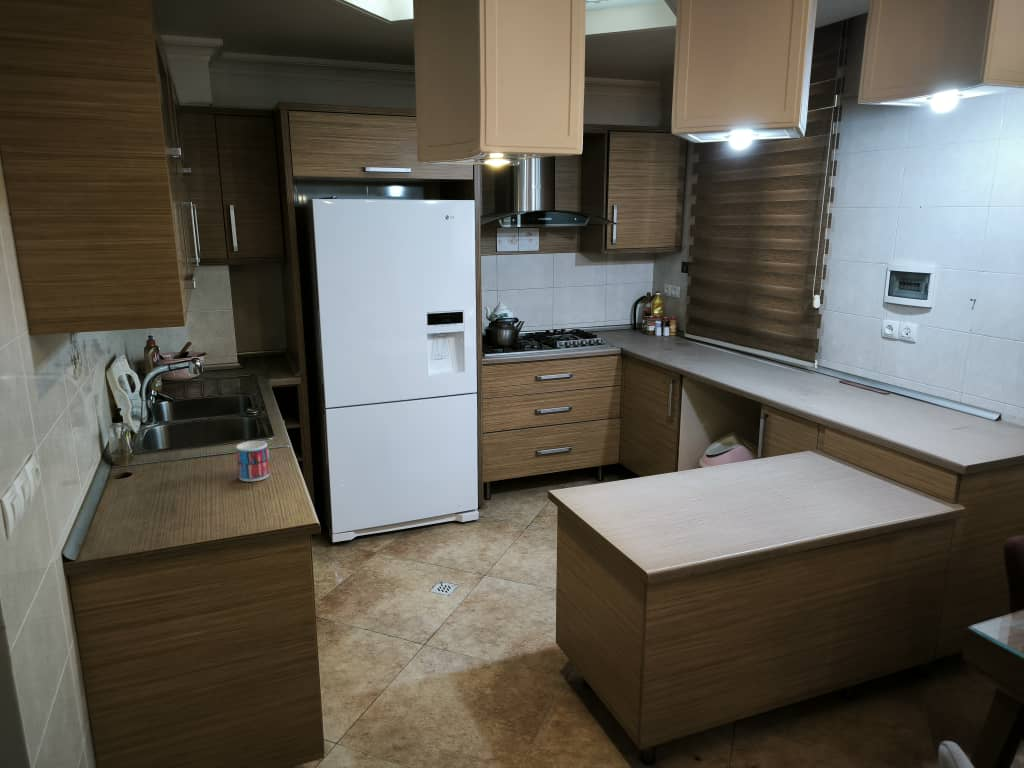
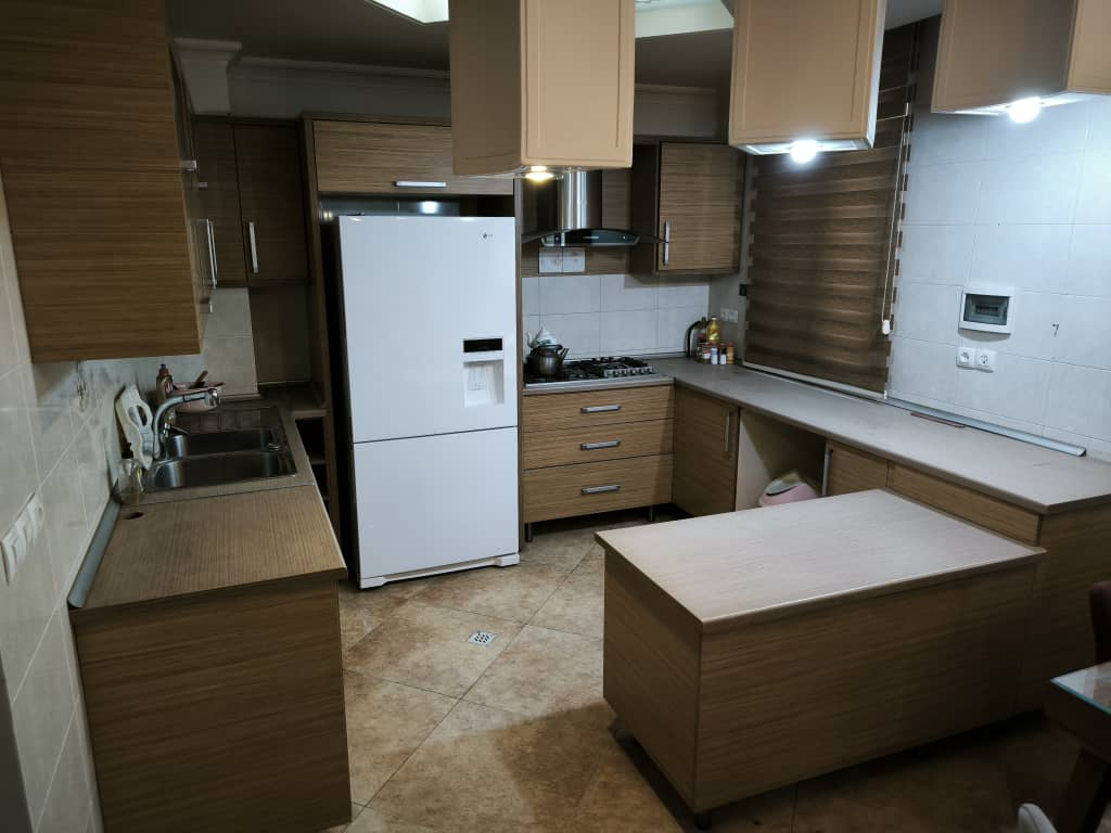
- mug [235,440,270,482]
